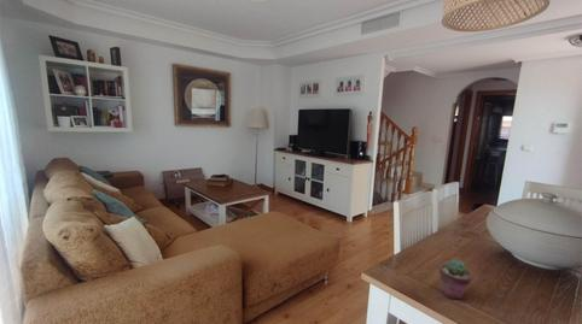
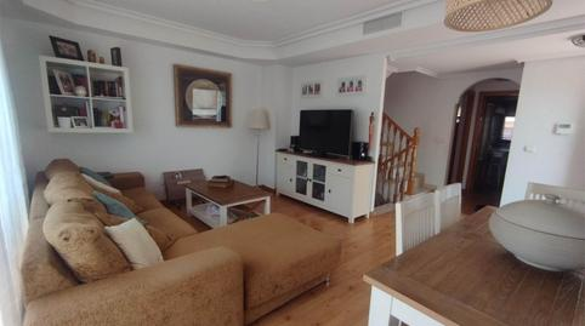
- potted succulent [438,258,473,300]
